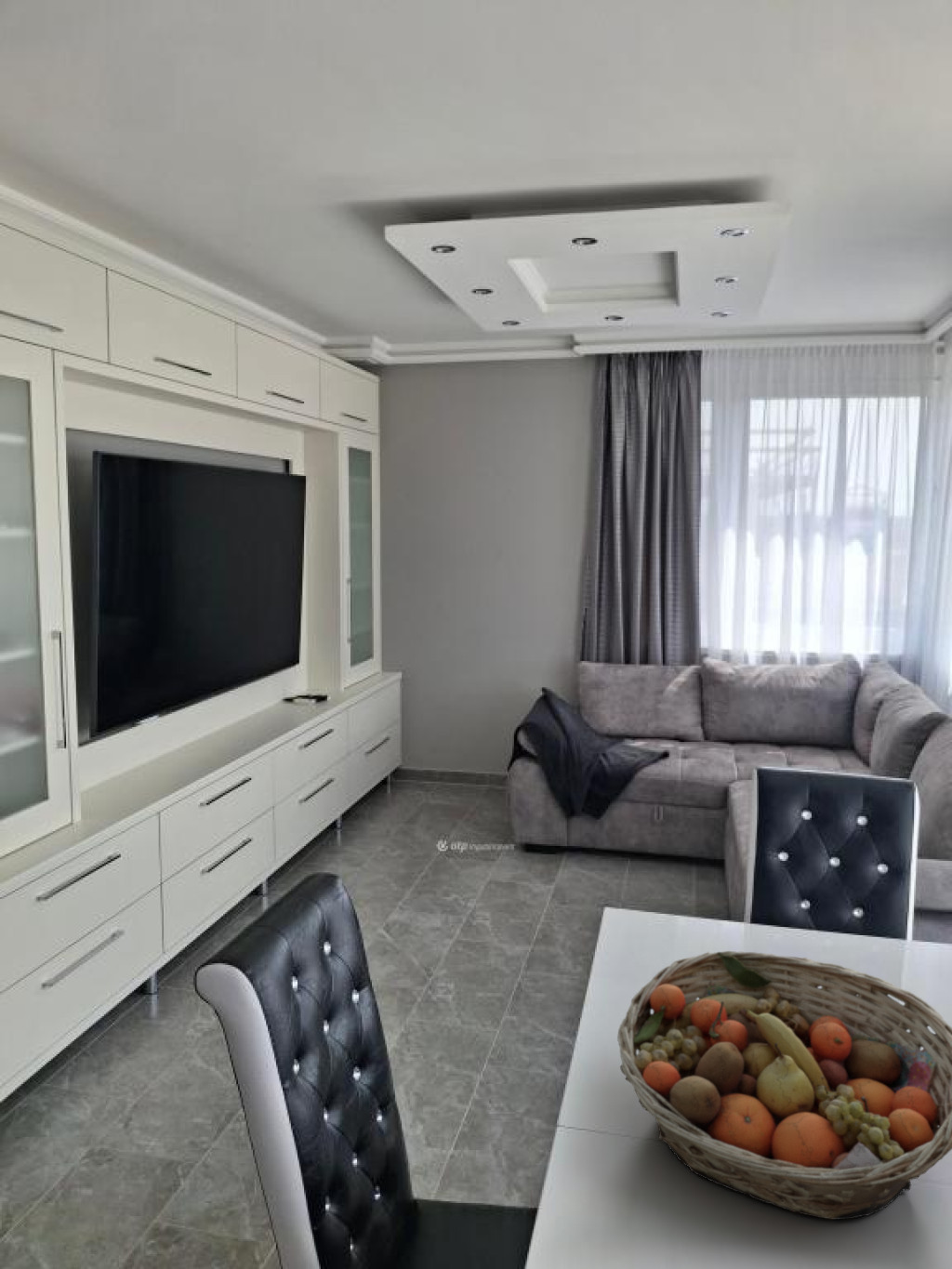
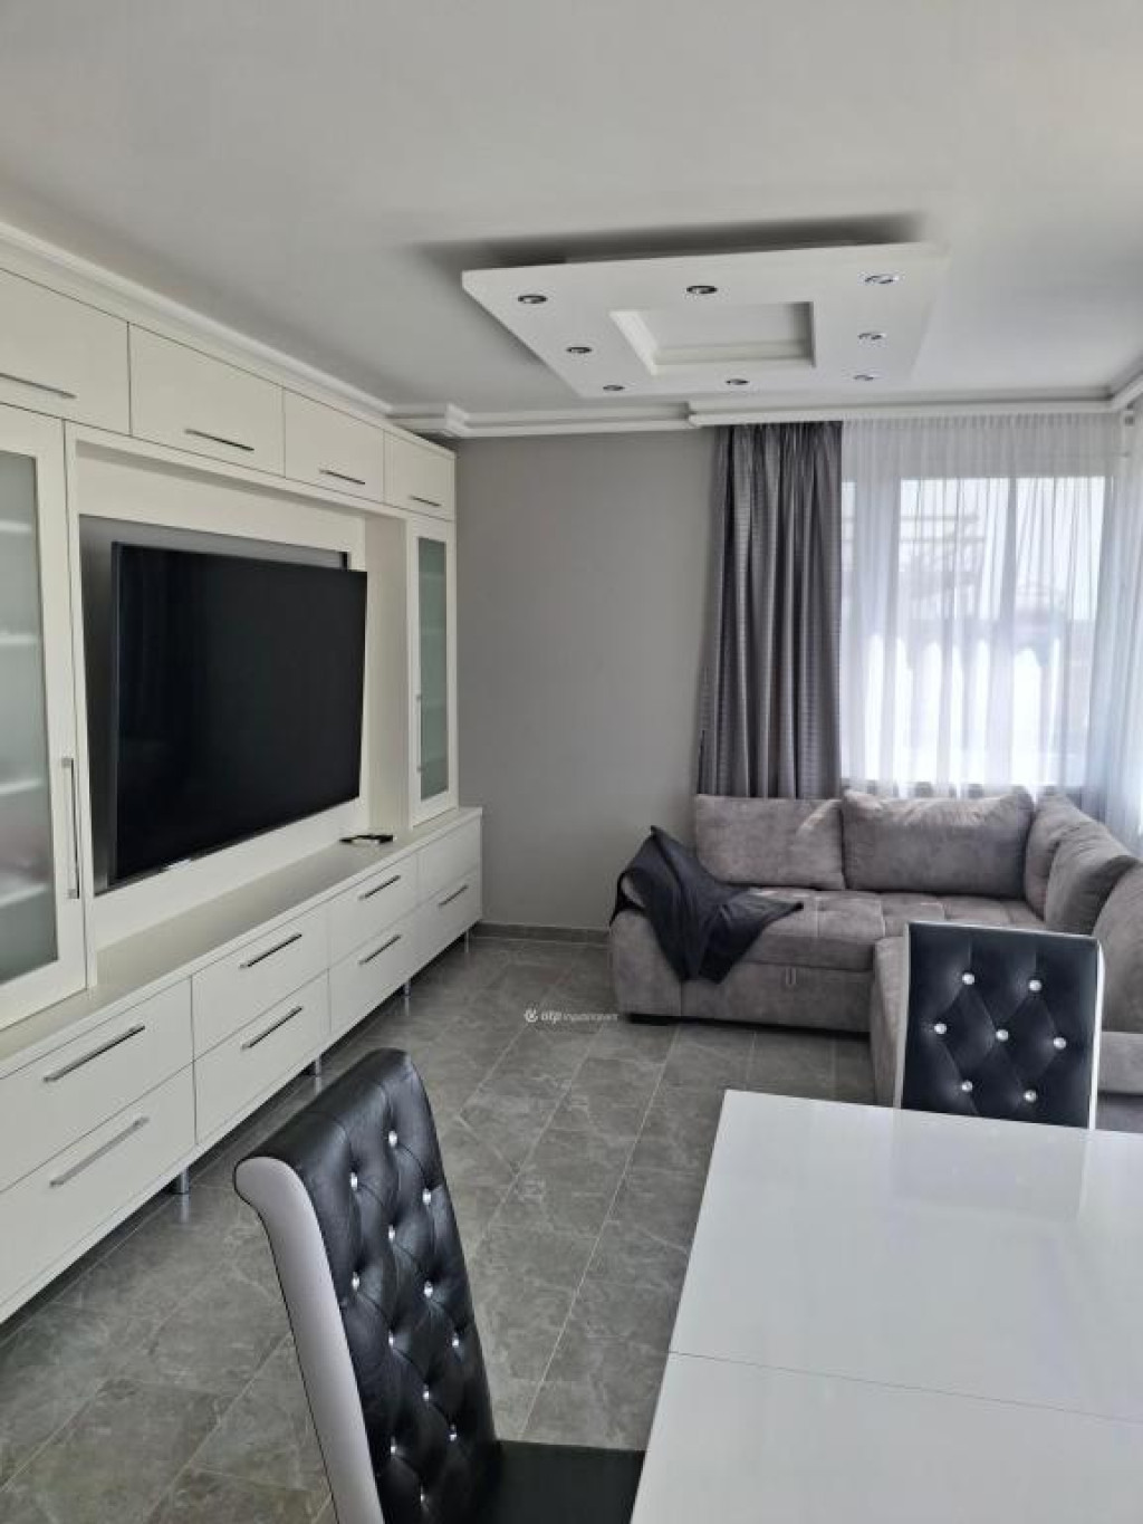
- fruit basket [616,950,952,1221]
